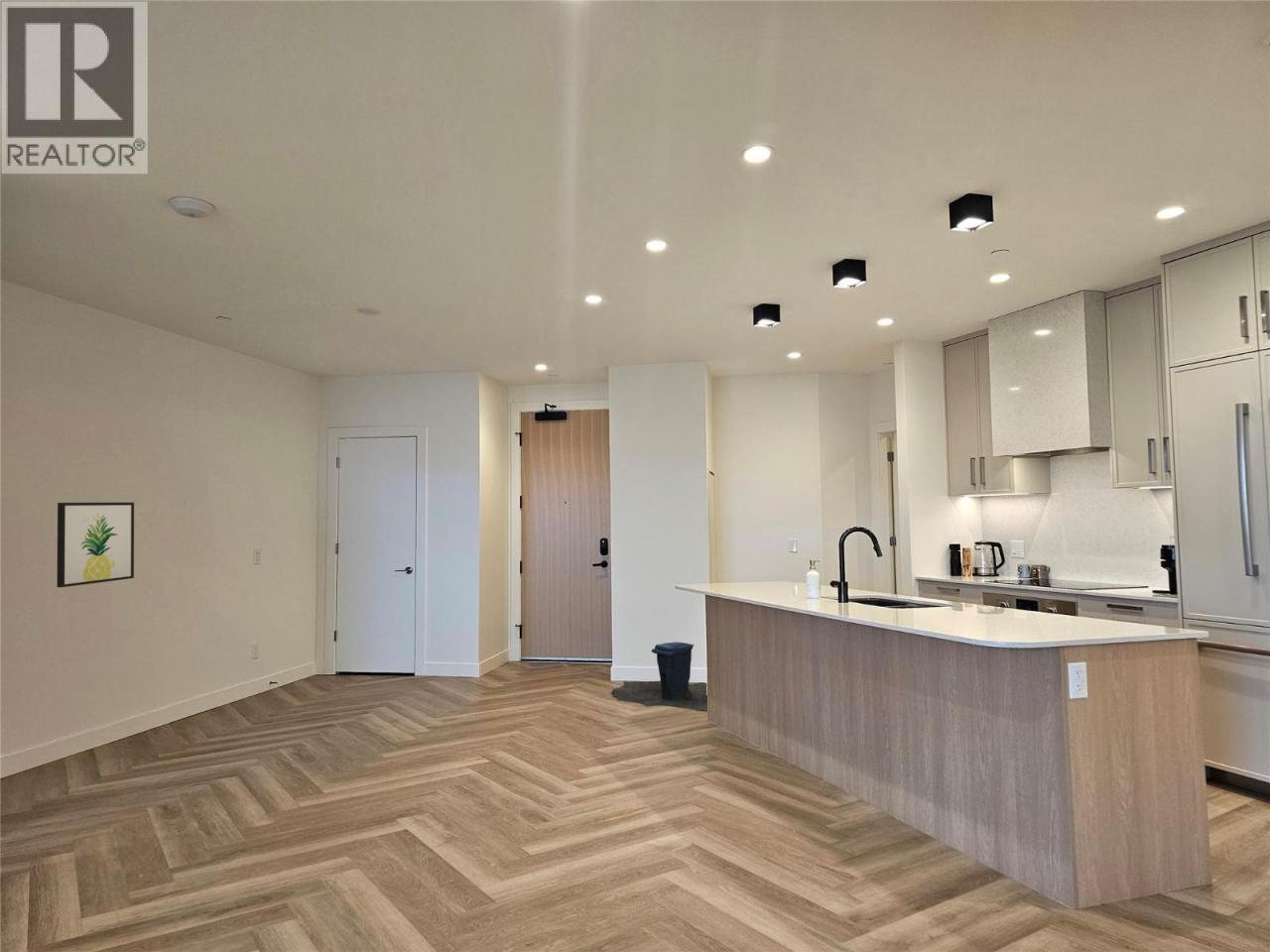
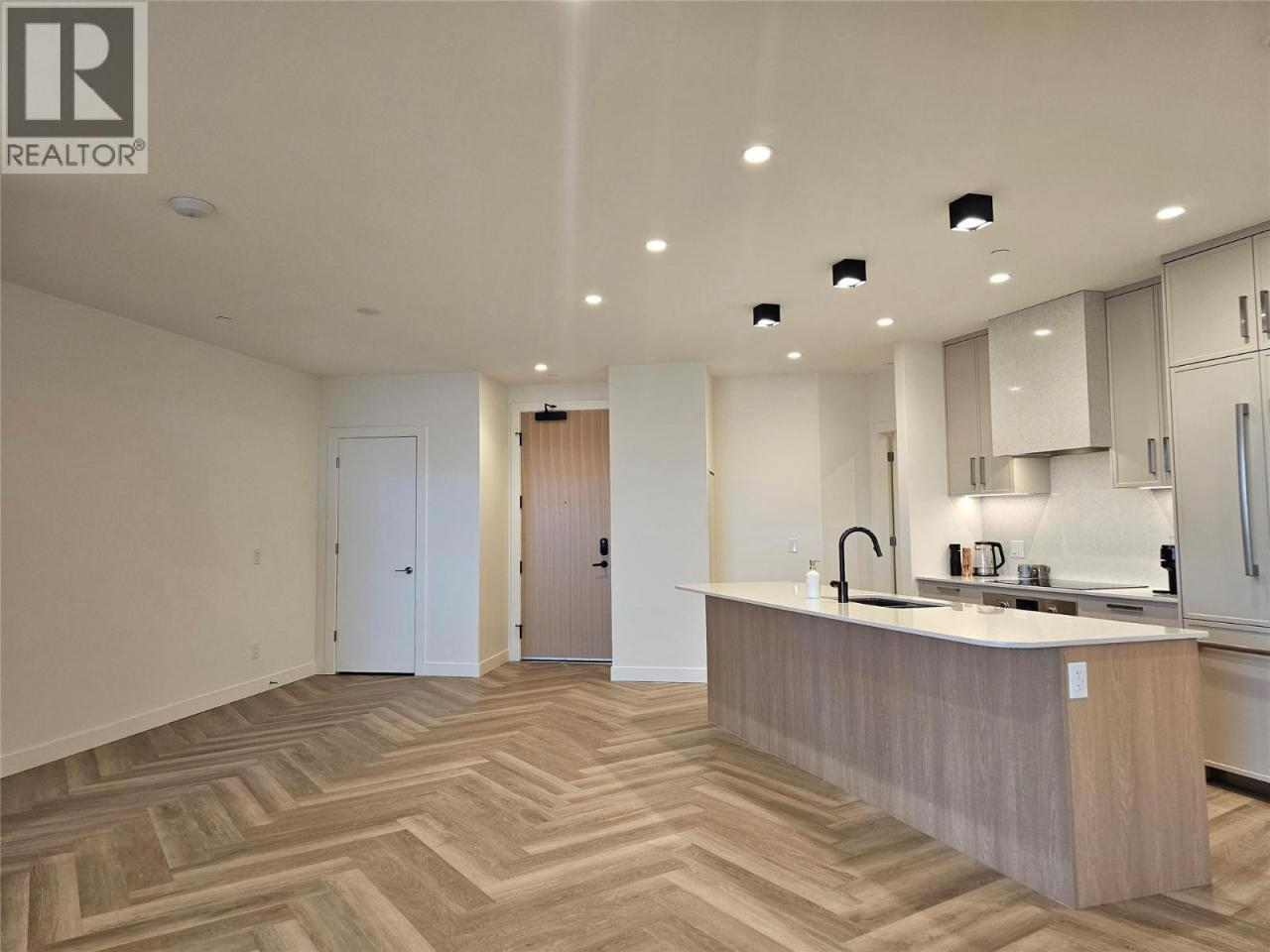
- trash can [610,641,708,712]
- wall art [56,502,135,588]
